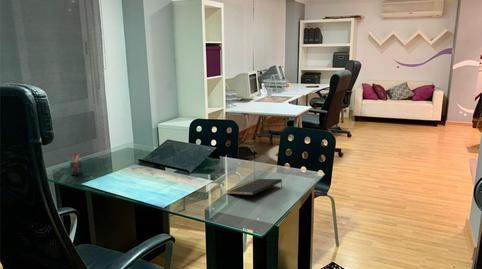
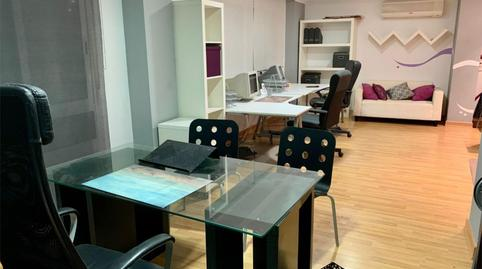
- notepad [225,178,283,196]
- pen holder [66,150,84,176]
